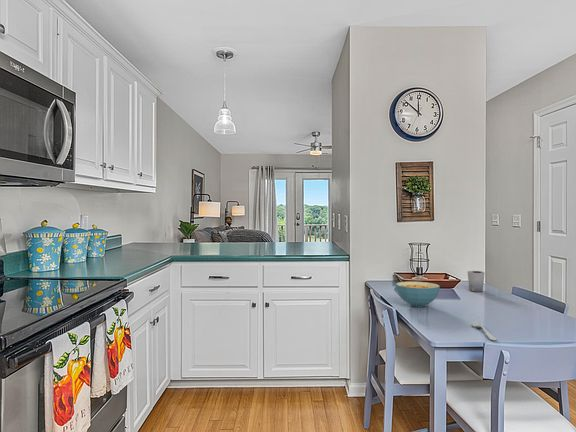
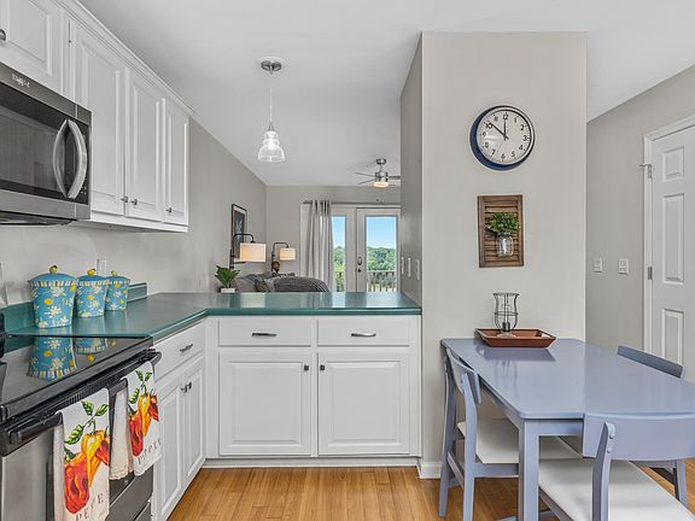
- cup [466,270,486,293]
- cereal bowl [395,281,441,308]
- spoon [472,320,497,341]
